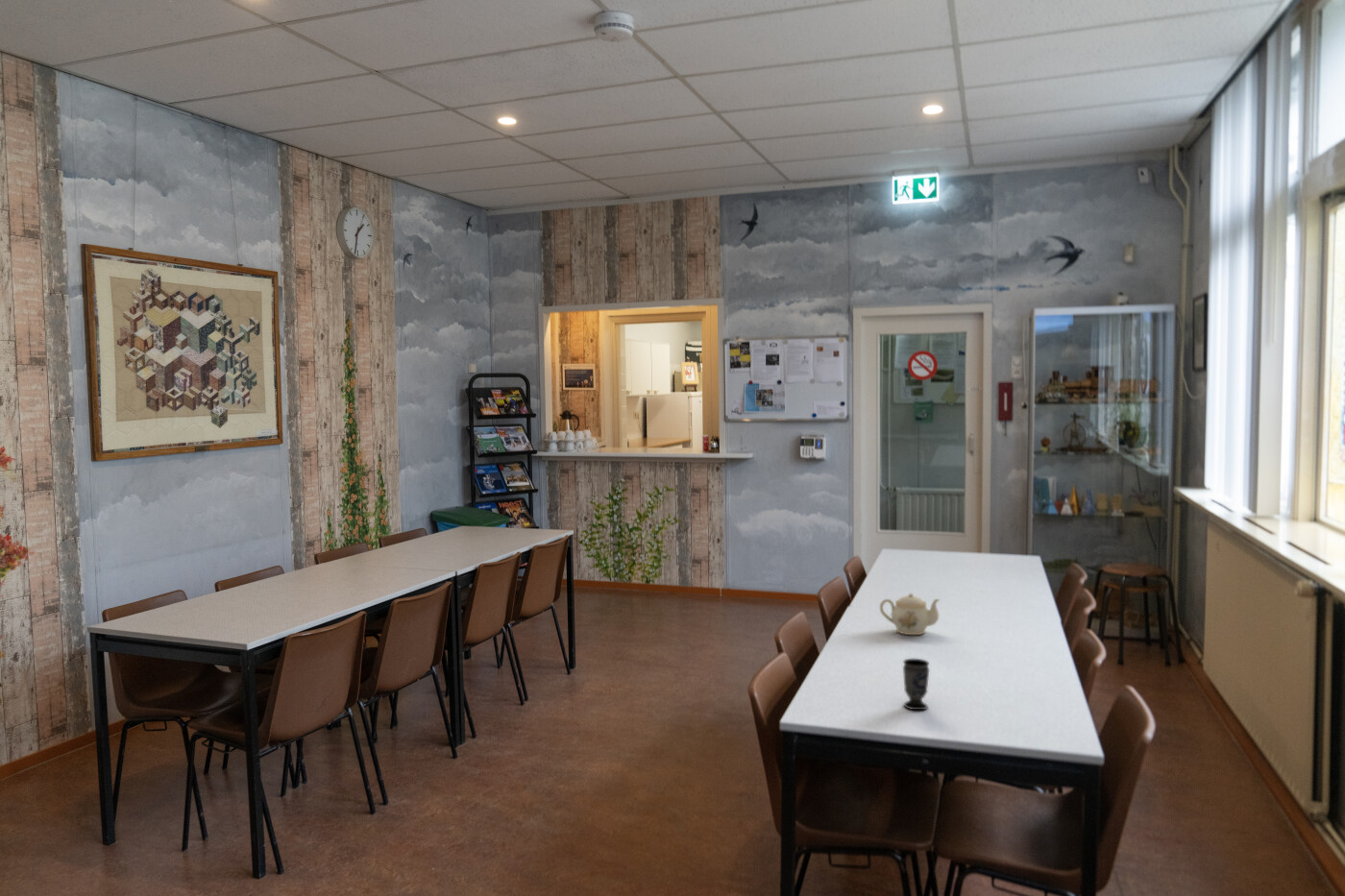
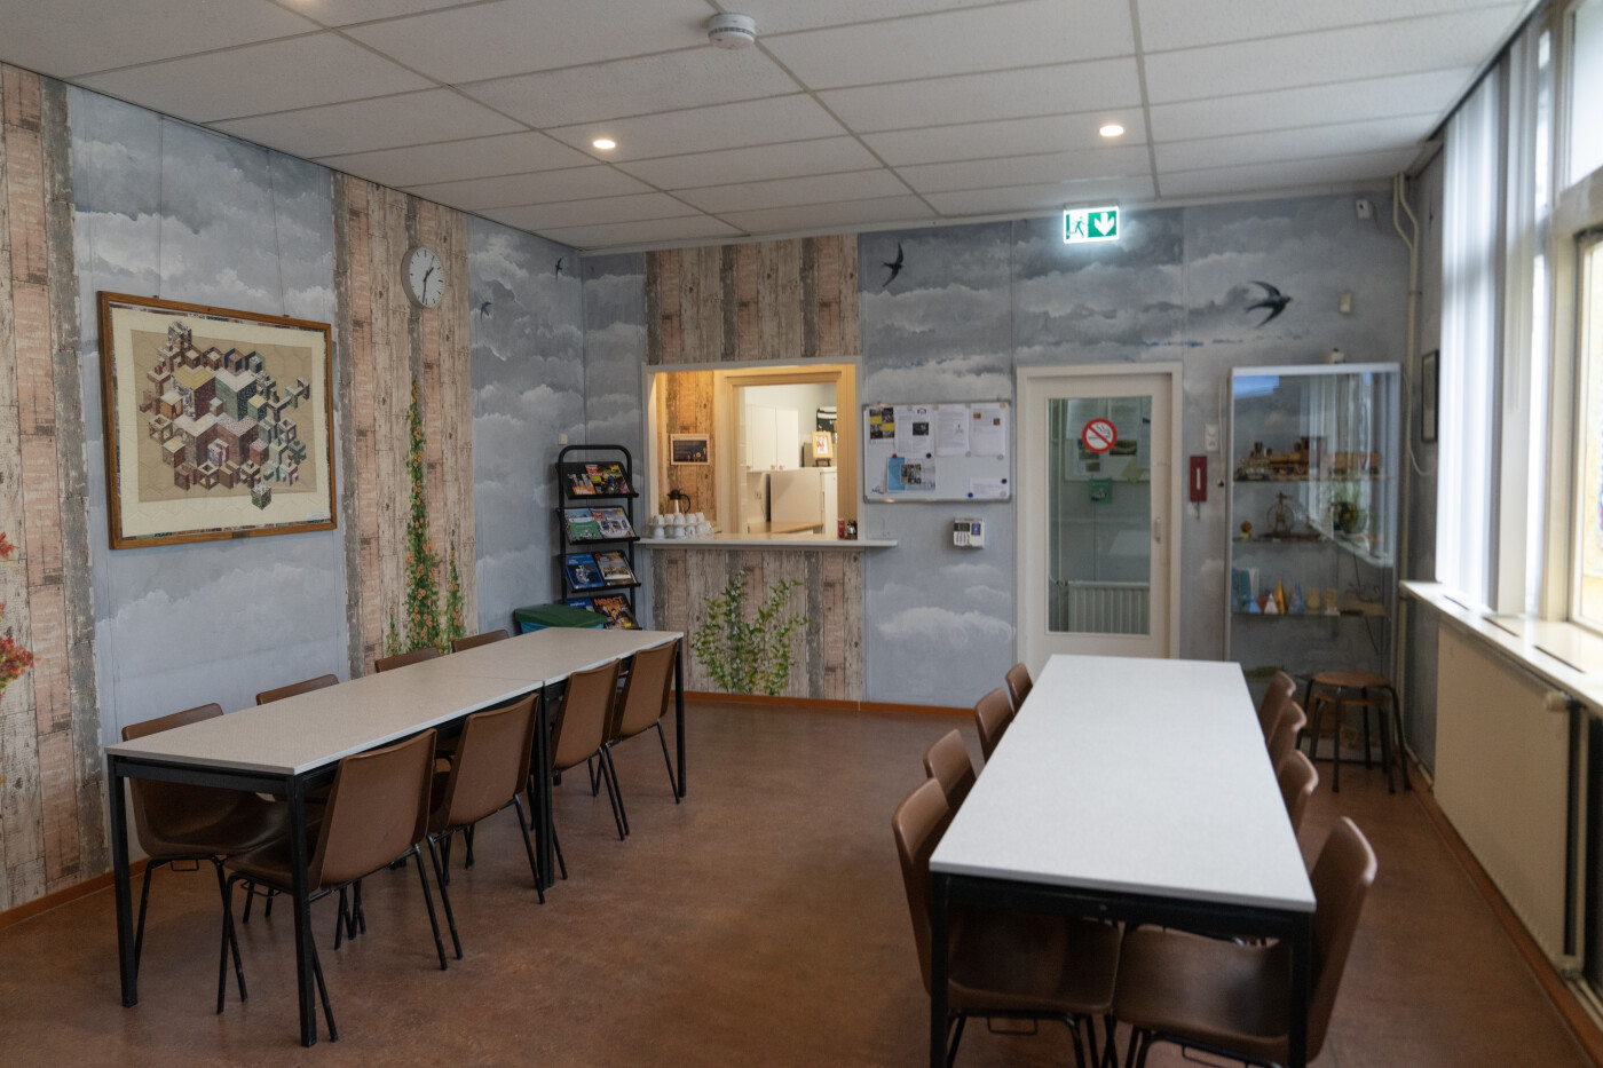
- cup [902,658,930,711]
- teapot [879,593,941,636]
